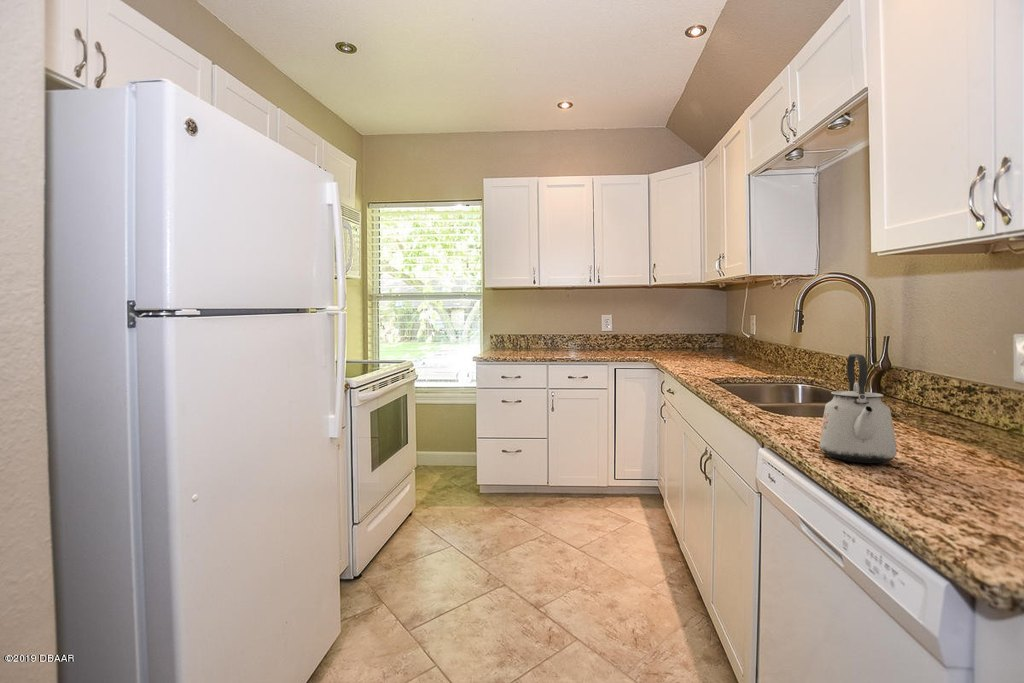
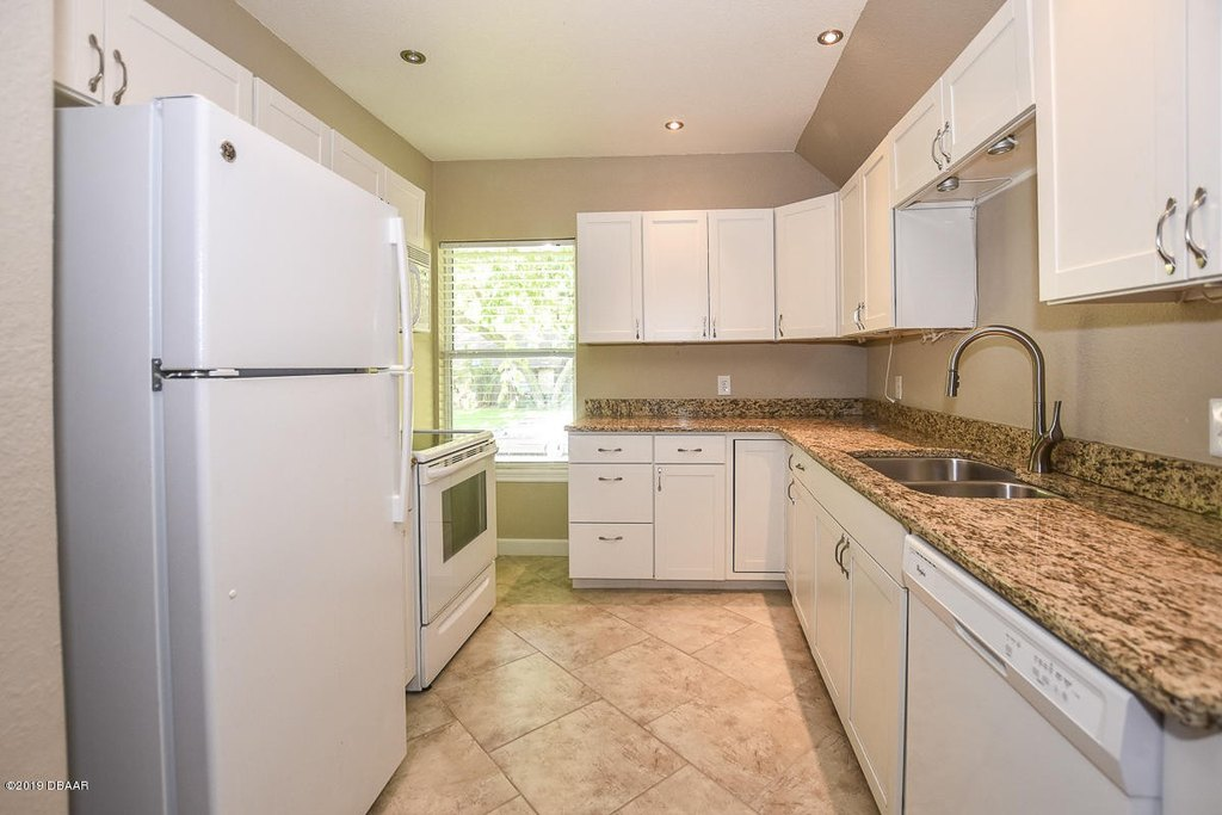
- kettle [819,353,898,464]
